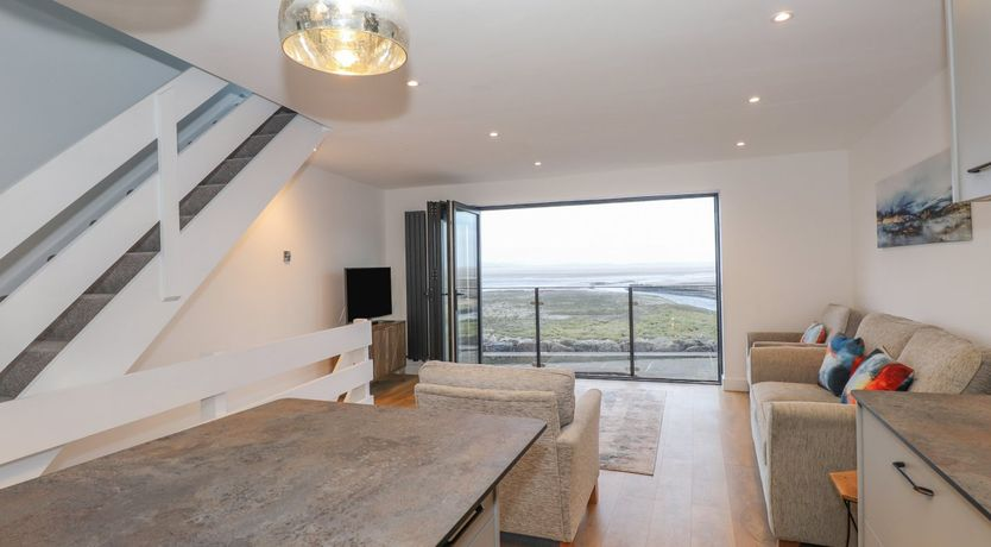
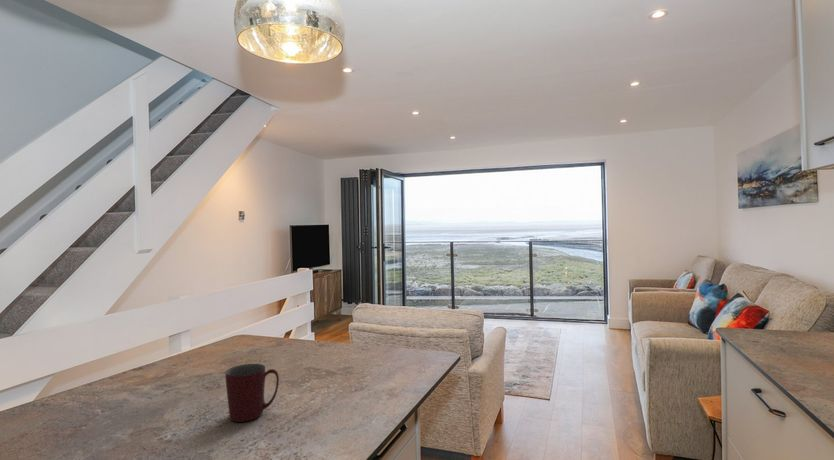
+ mug [224,363,280,423]
